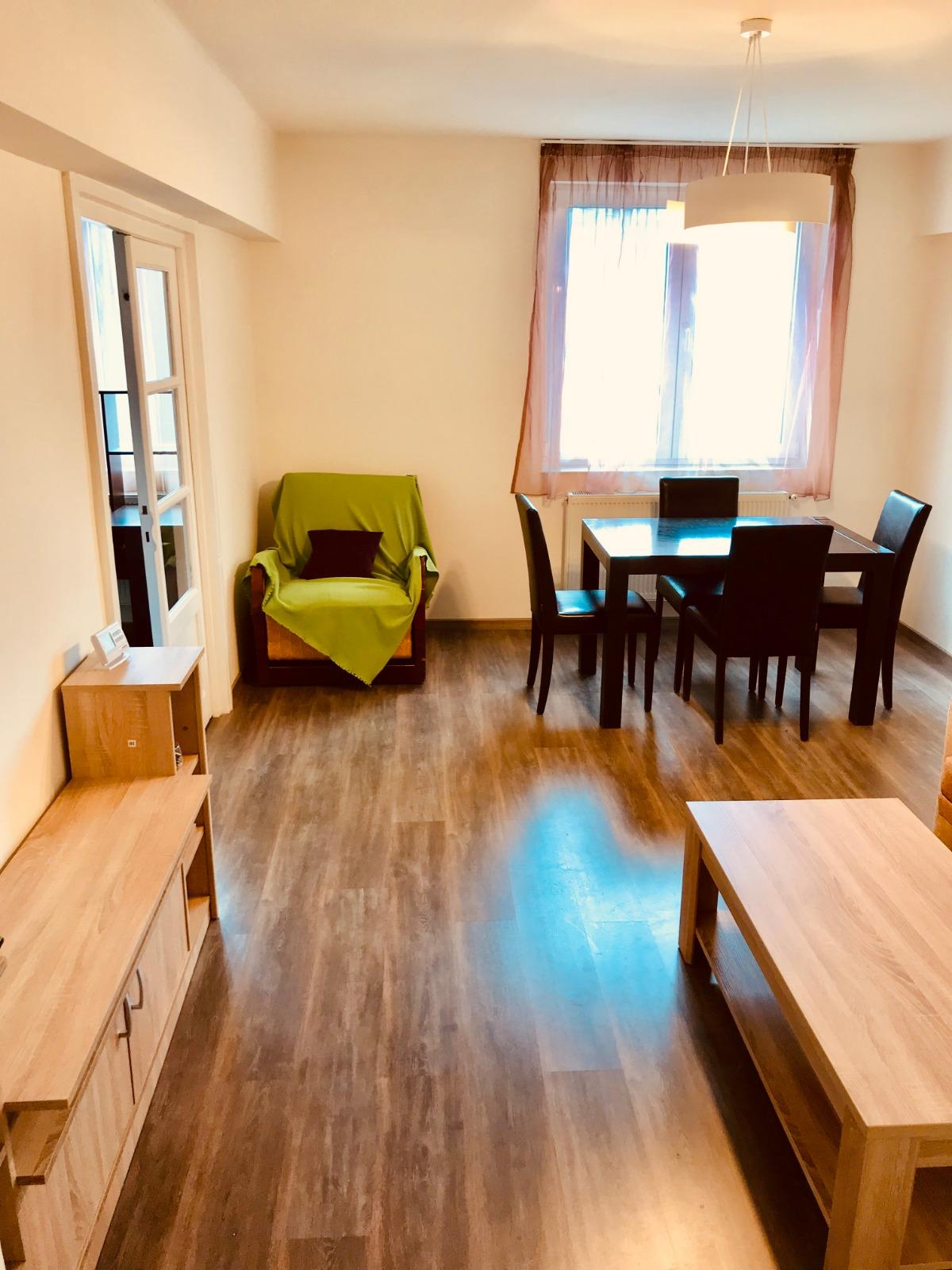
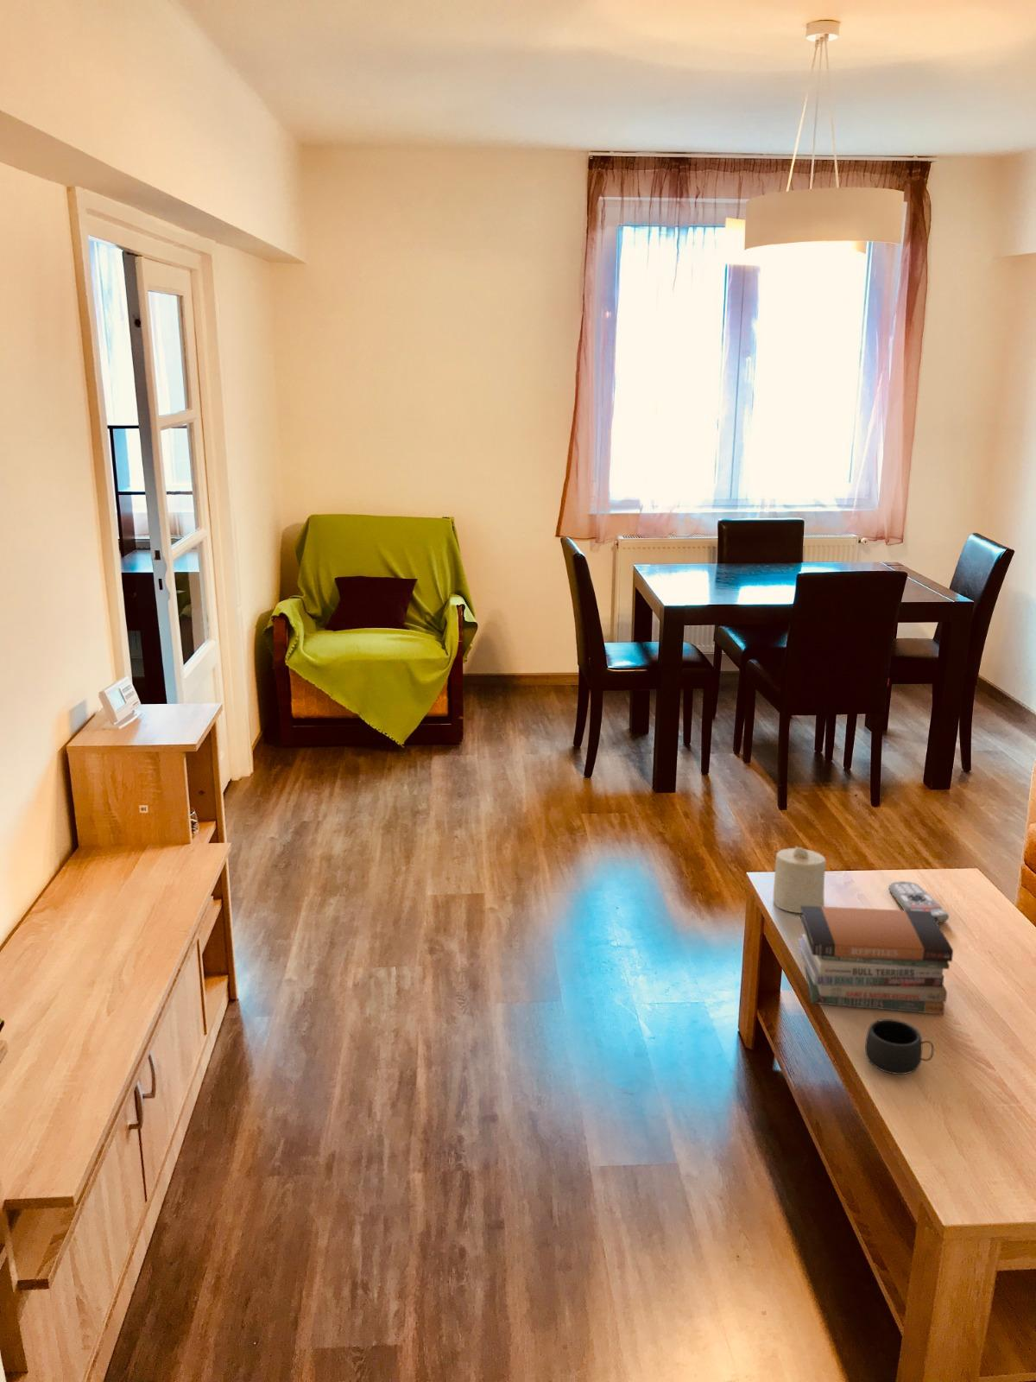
+ candle [773,844,827,914]
+ remote control [888,880,950,924]
+ book stack [795,906,954,1015]
+ mug [864,1019,934,1075]
